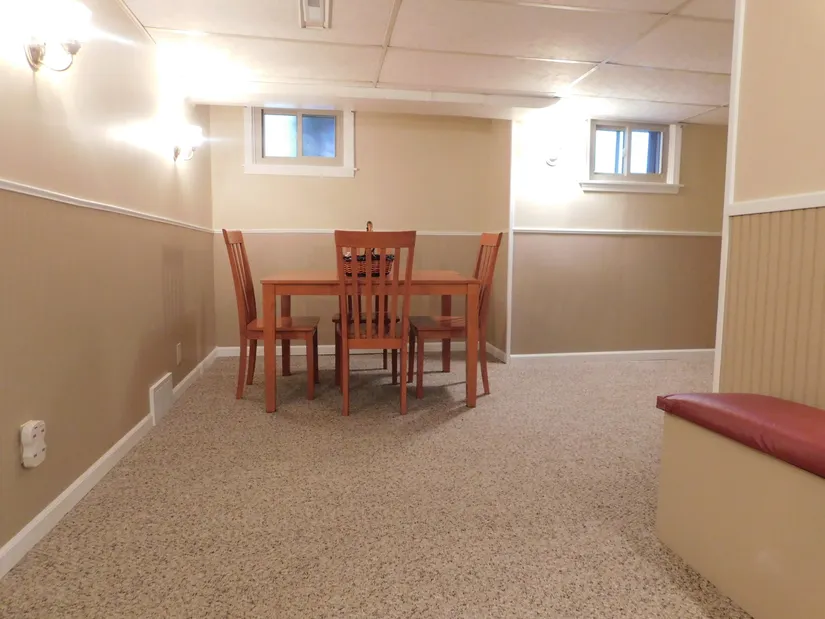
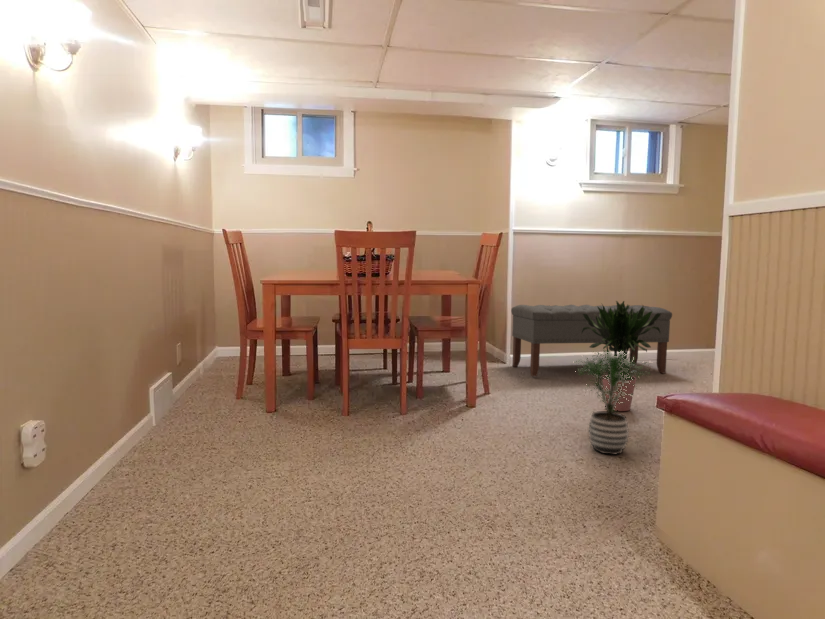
+ potted plant [582,300,661,412]
+ bench [510,304,673,377]
+ potted plant [575,347,652,456]
